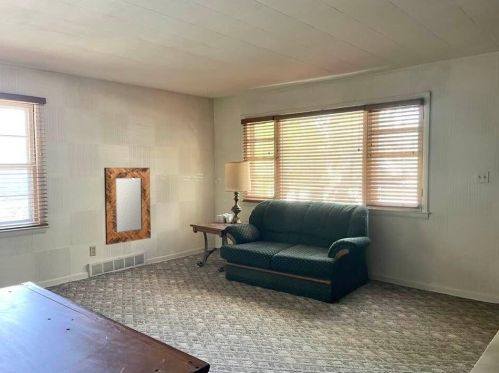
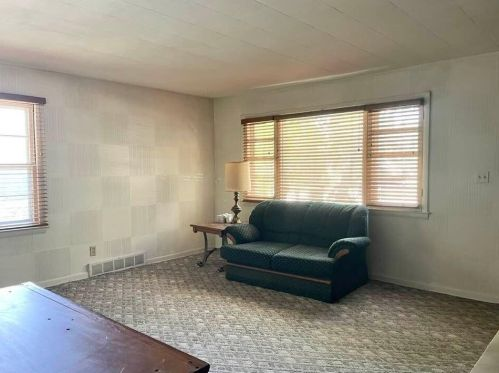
- home mirror [103,167,152,246]
